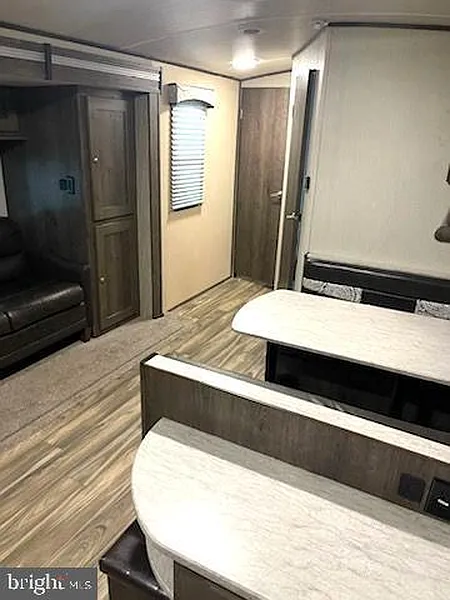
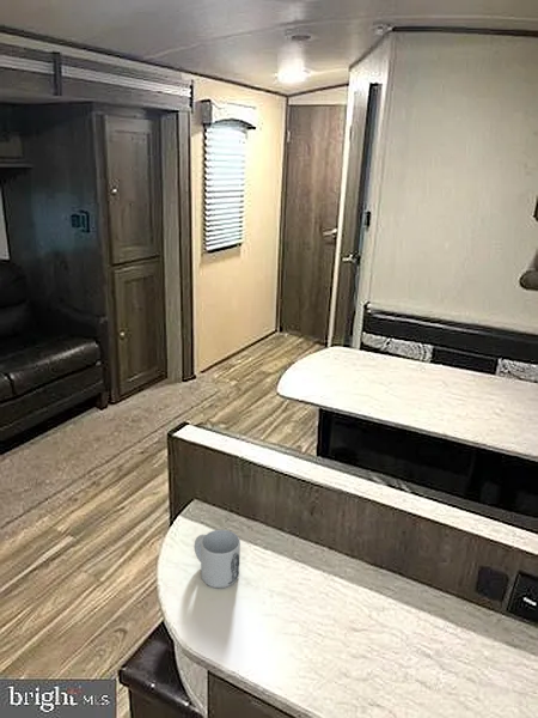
+ mug [192,529,242,589]
